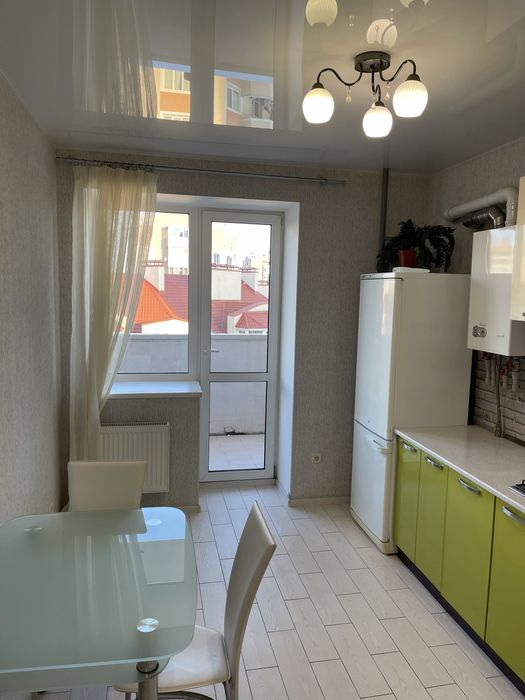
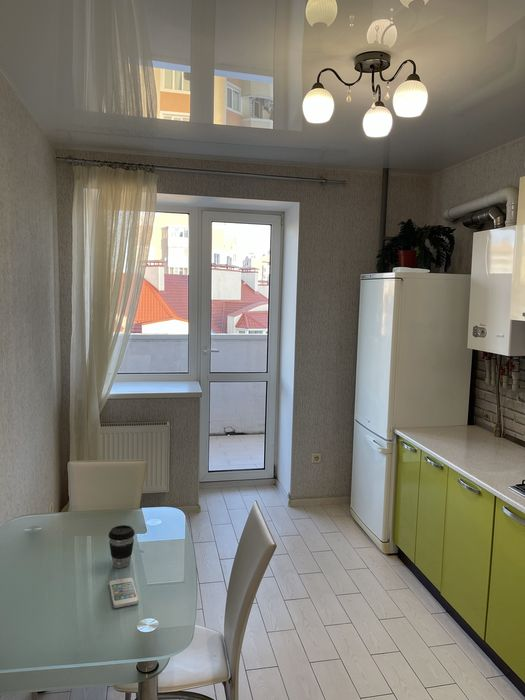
+ coffee cup [108,524,136,569]
+ smartphone [108,577,139,609]
